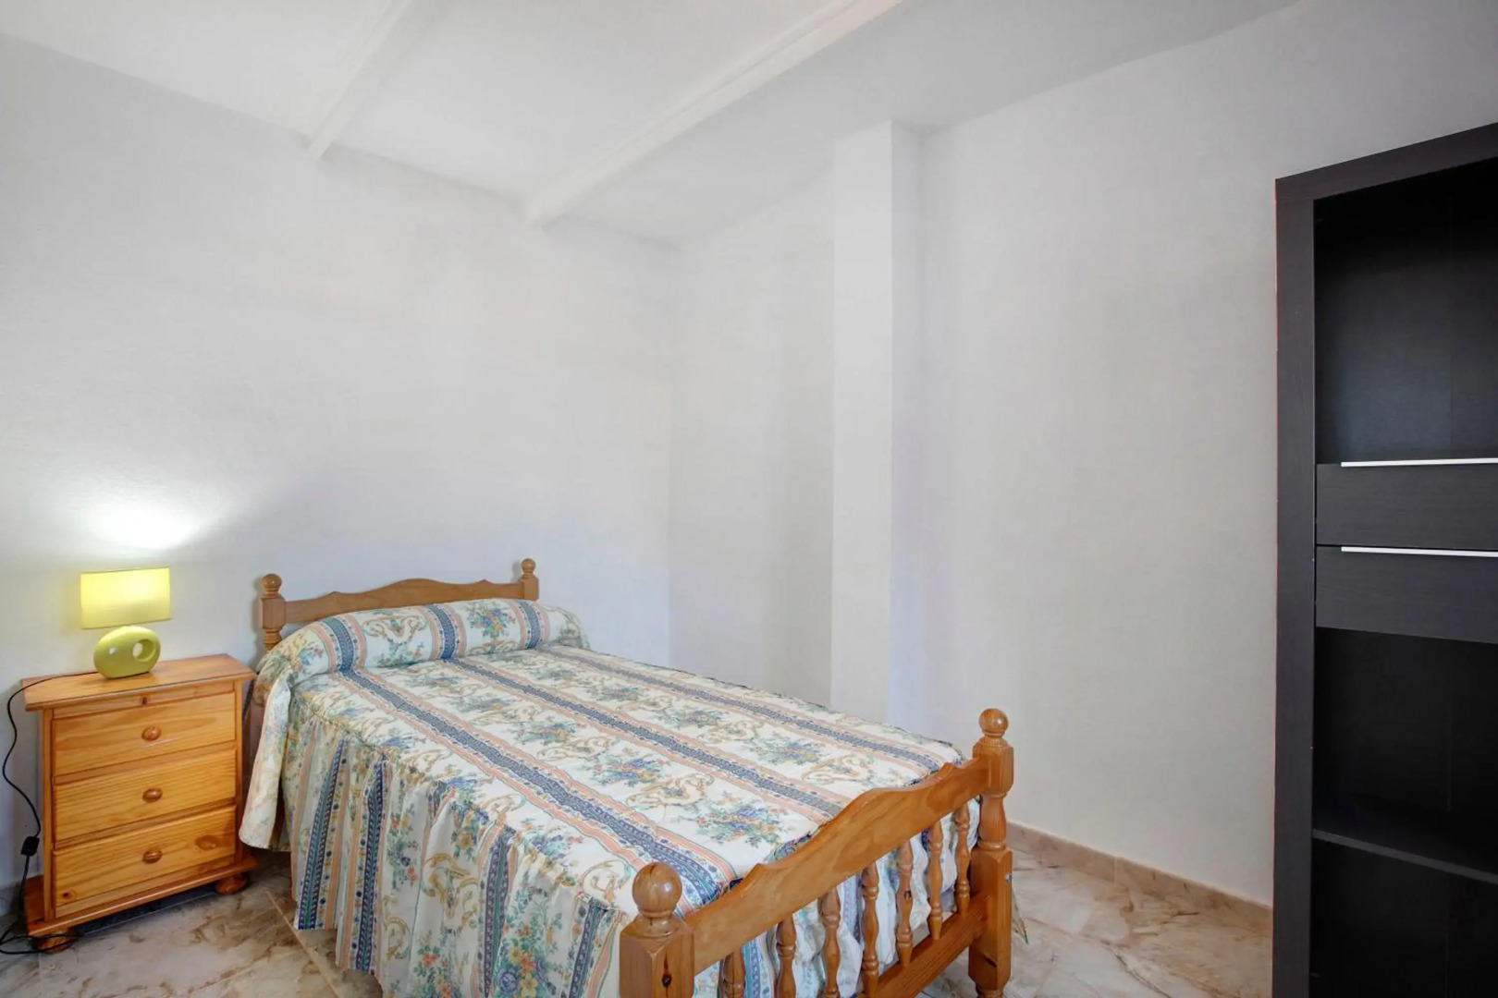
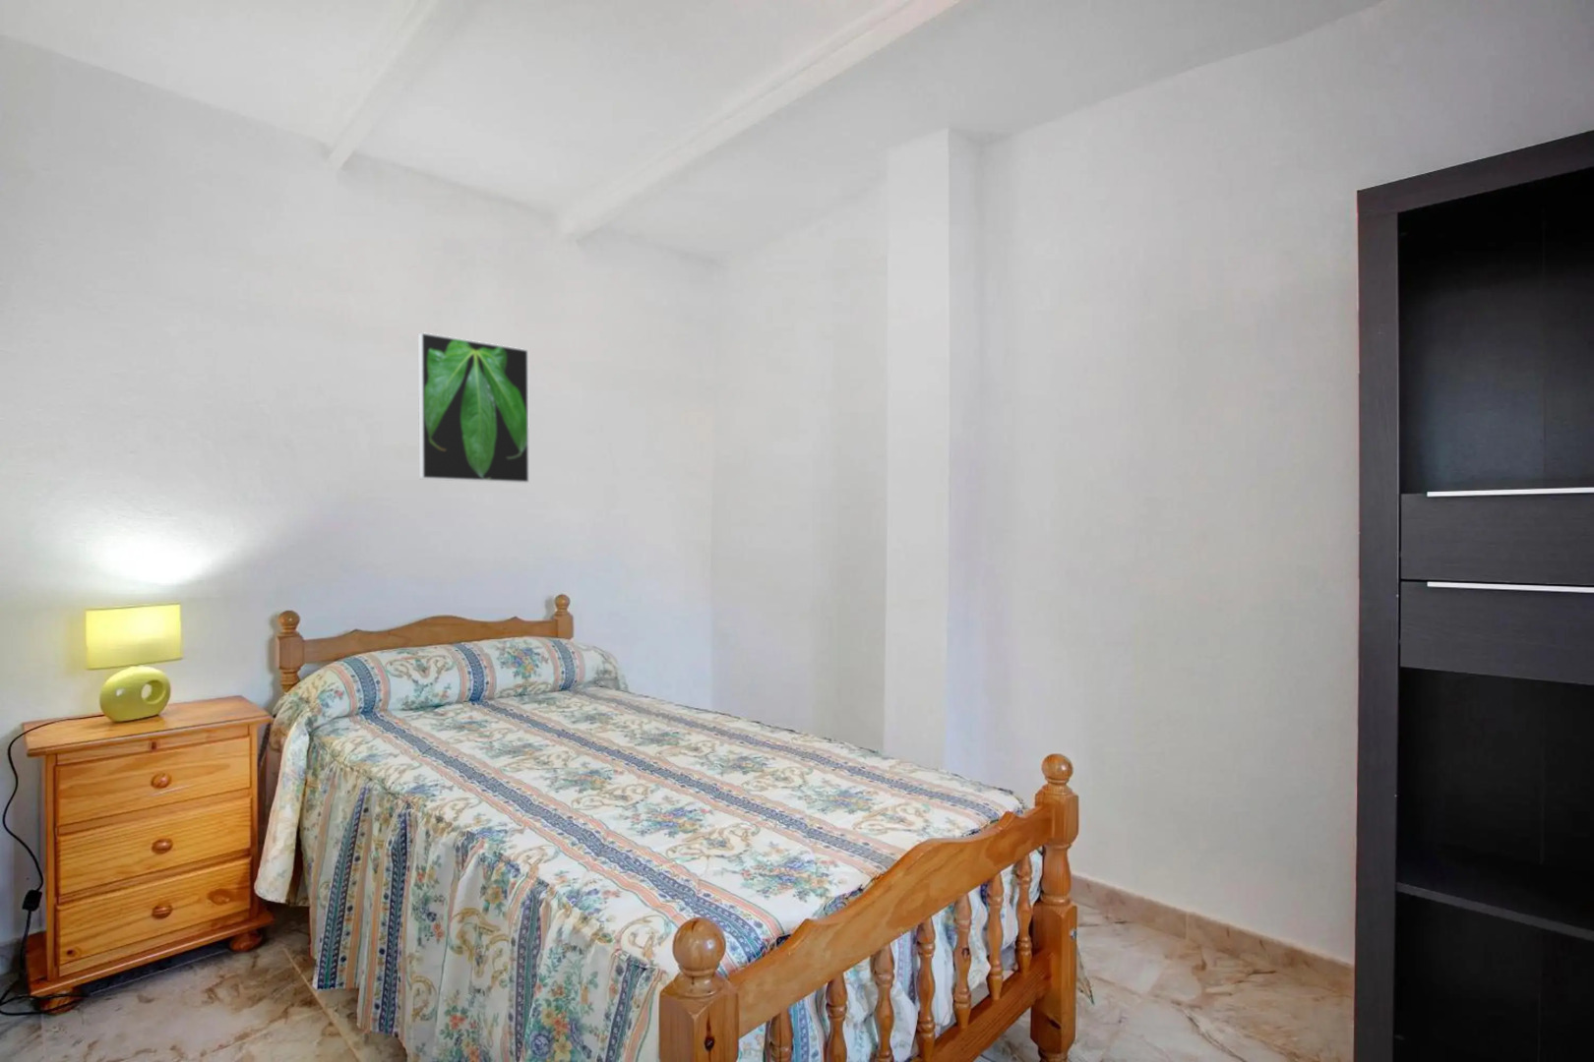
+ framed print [417,332,530,484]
